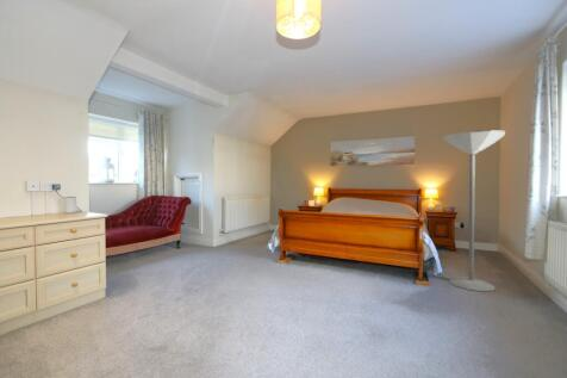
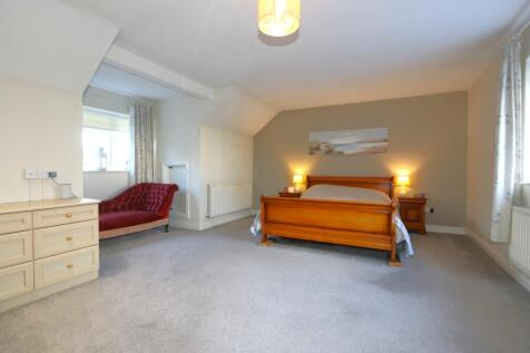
- floor lamp [441,129,506,292]
